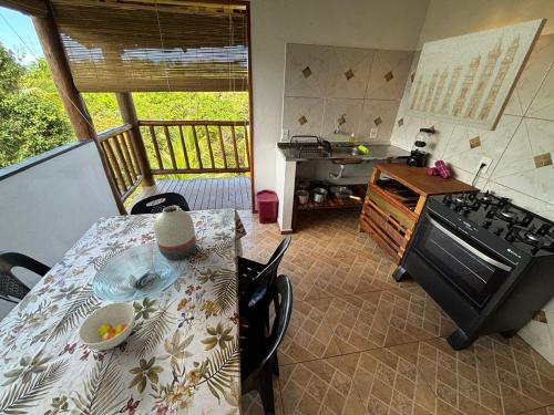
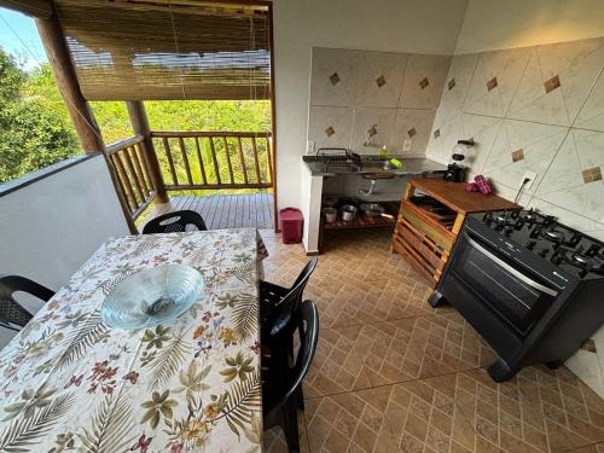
- soup bowl [76,301,136,351]
- vase [153,205,197,260]
- wall art [403,18,548,132]
